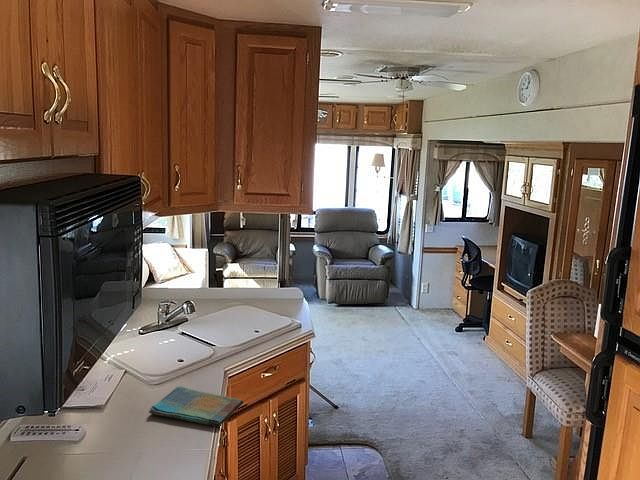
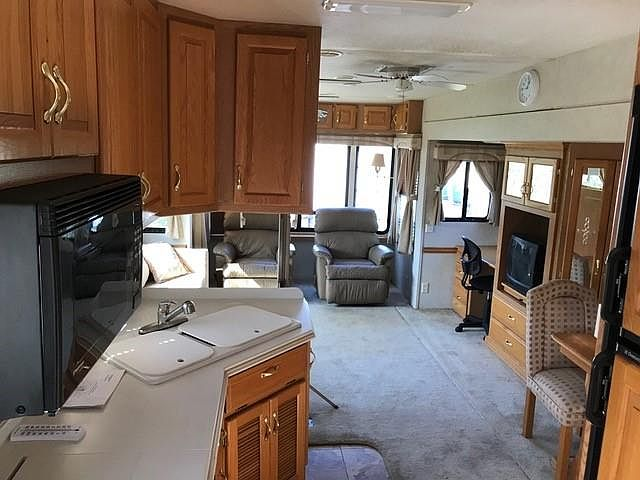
- dish towel [148,385,244,428]
